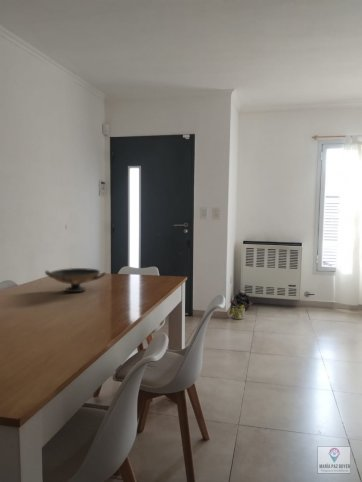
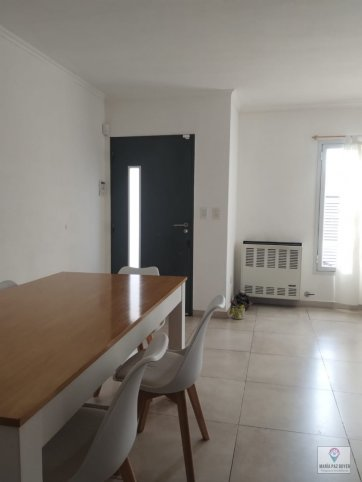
- decorative bowl [44,267,107,293]
